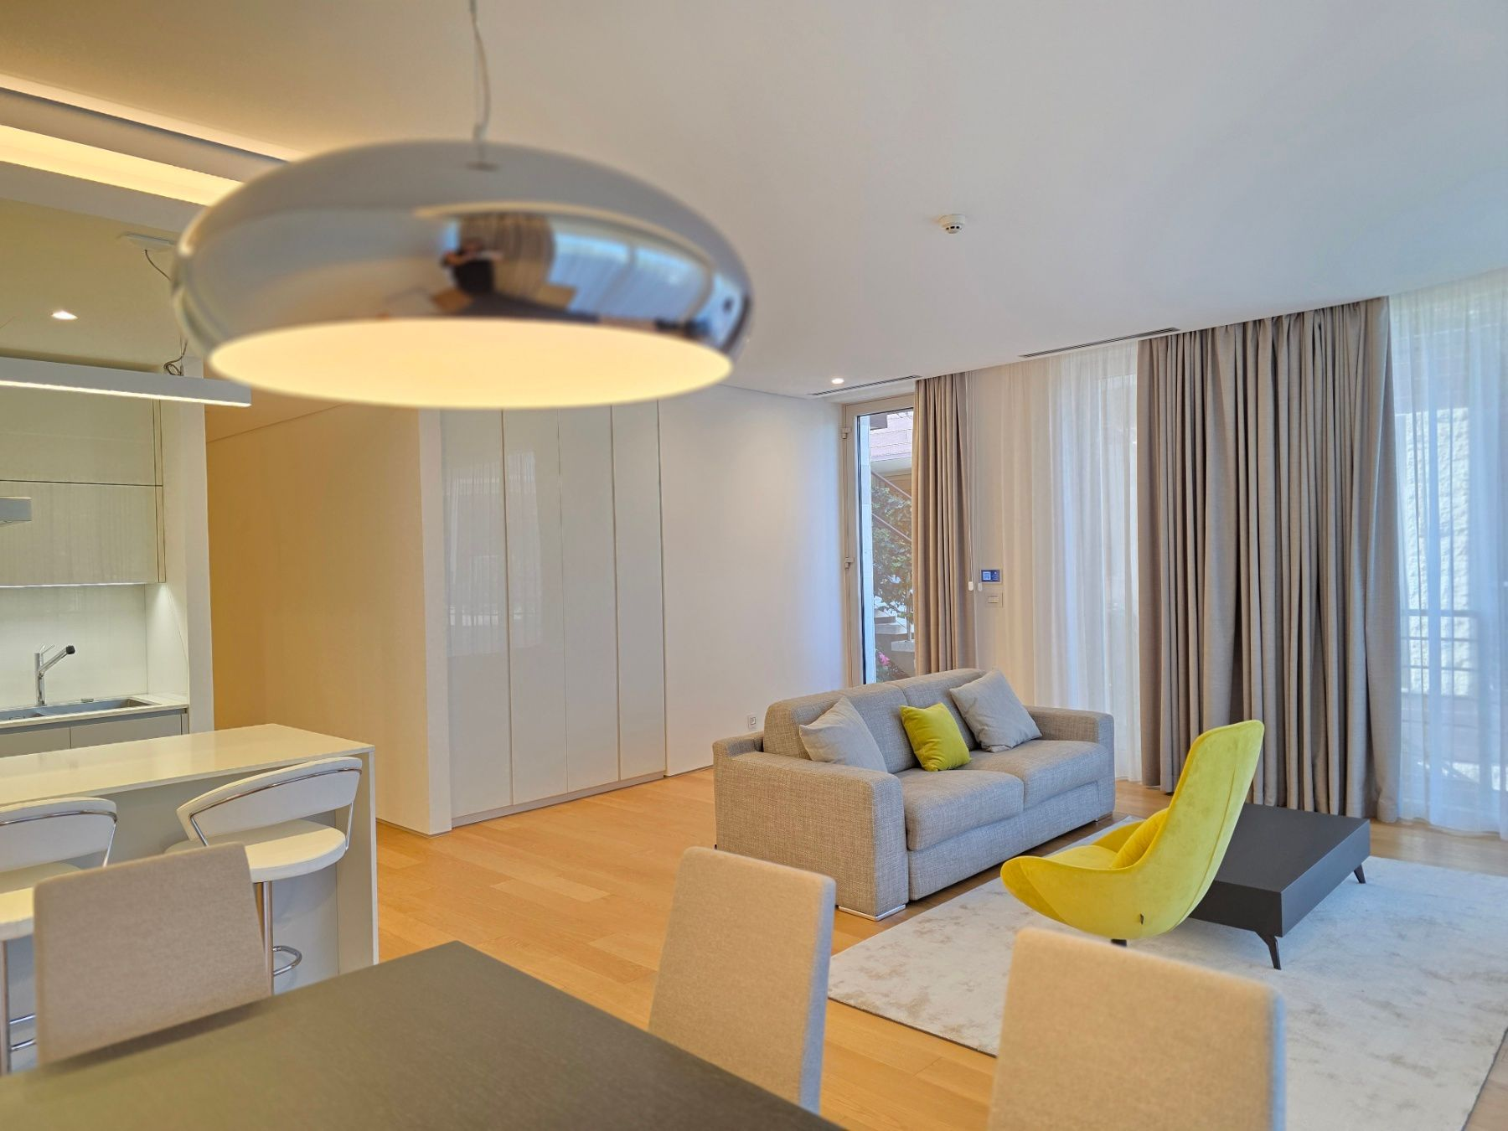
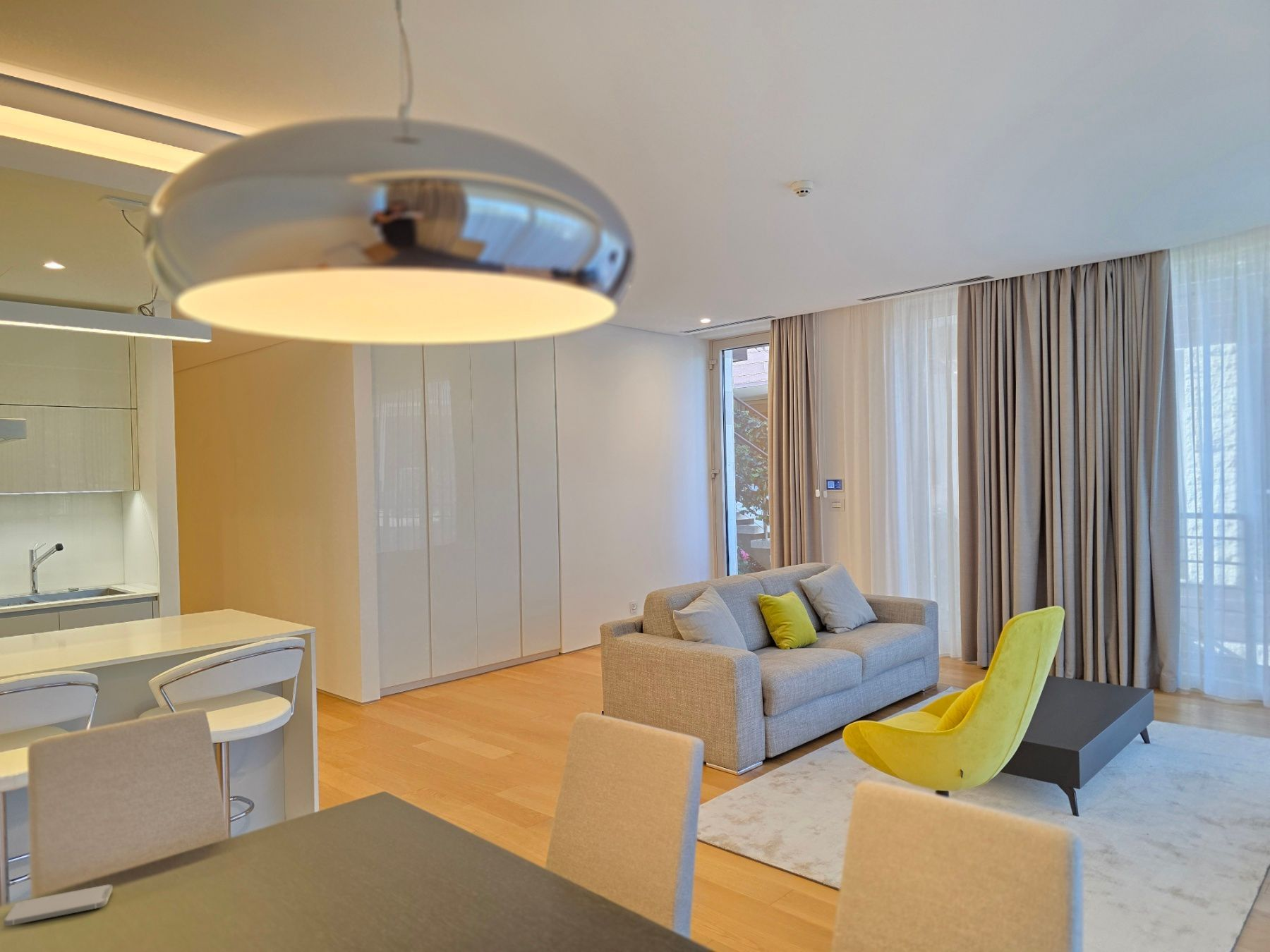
+ smartphone [3,884,114,927]
